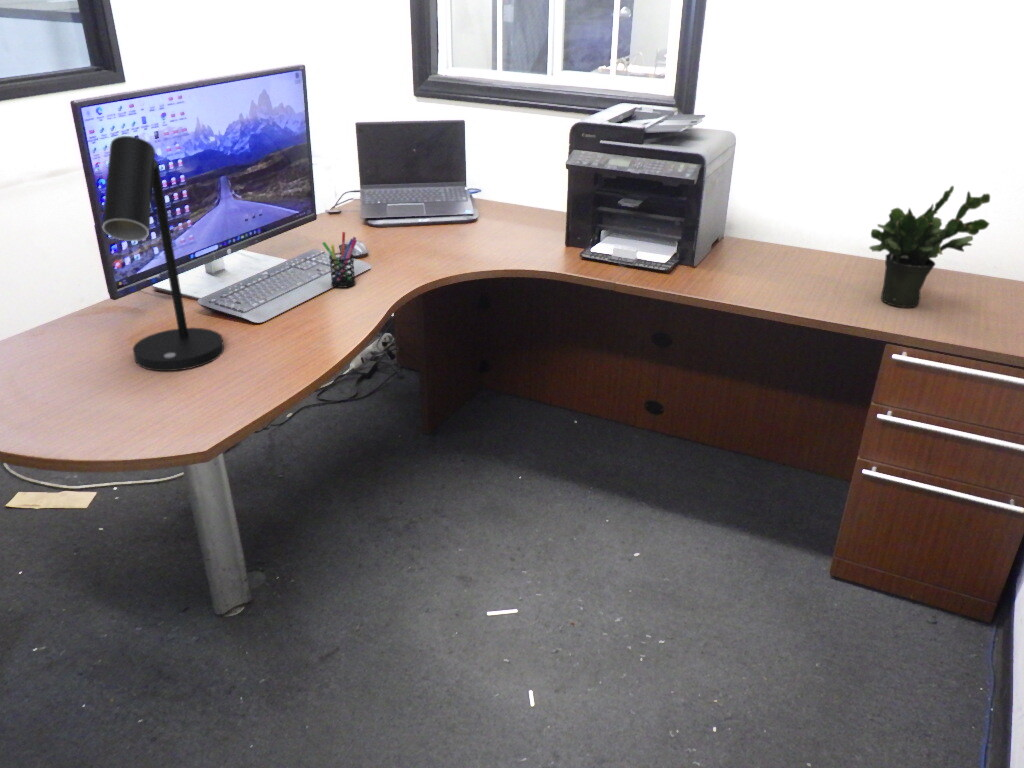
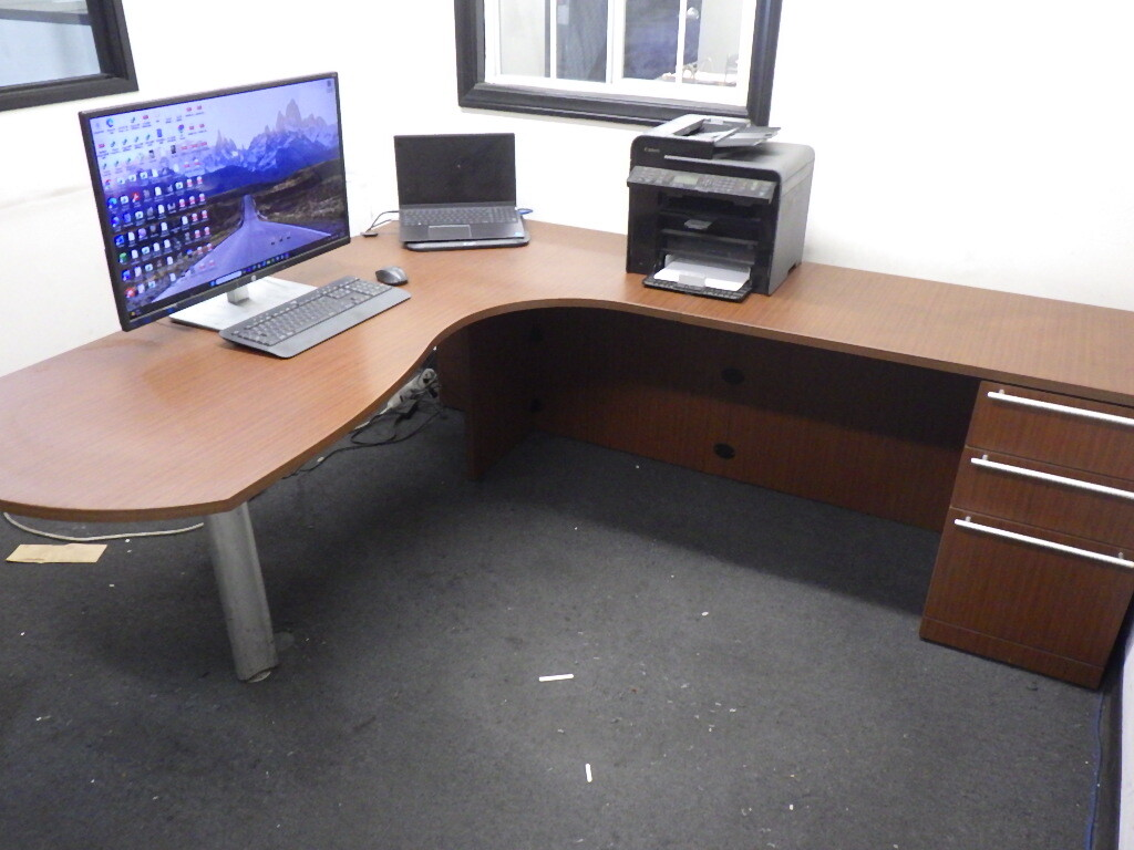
- potted plant [868,185,991,309]
- desk lamp [101,135,225,372]
- pen holder [321,231,358,289]
